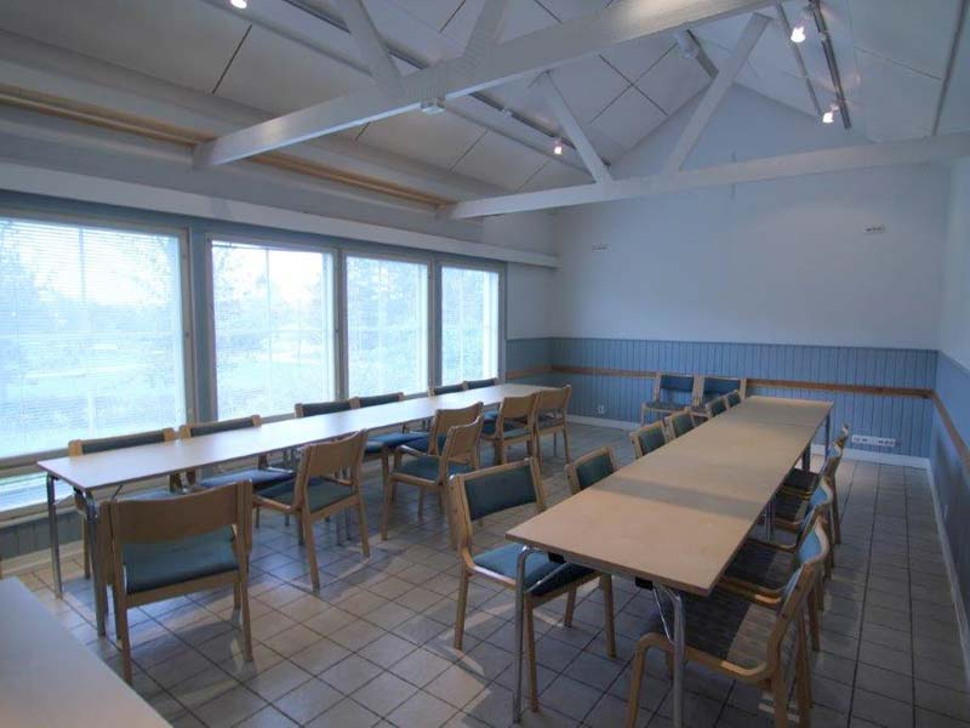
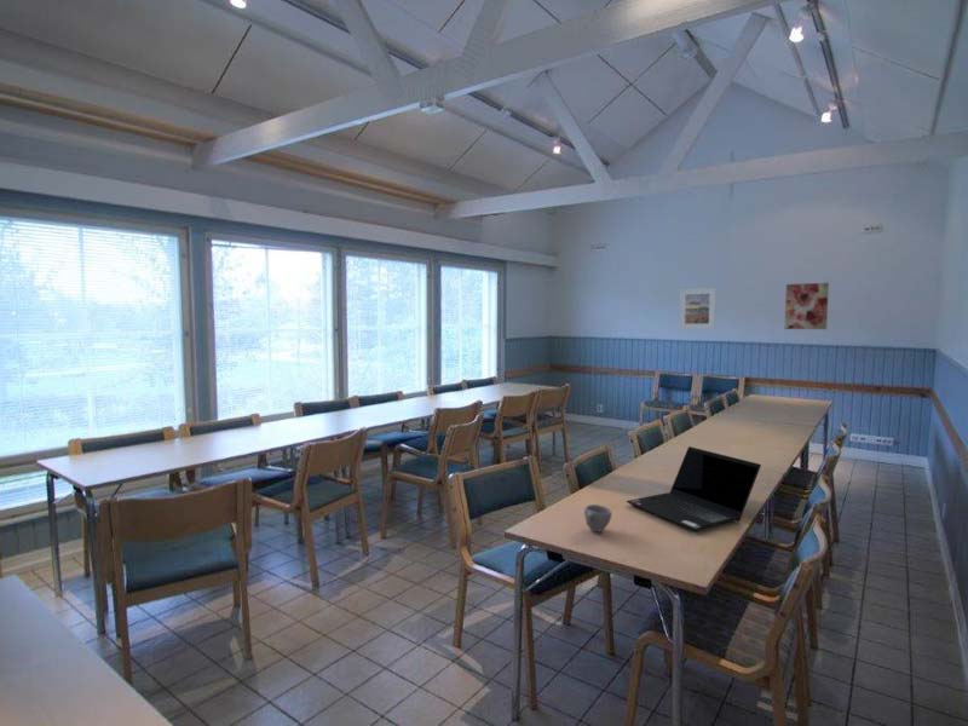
+ wall art [783,282,830,330]
+ laptop computer [626,445,762,532]
+ cup [583,503,613,532]
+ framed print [678,287,718,330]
